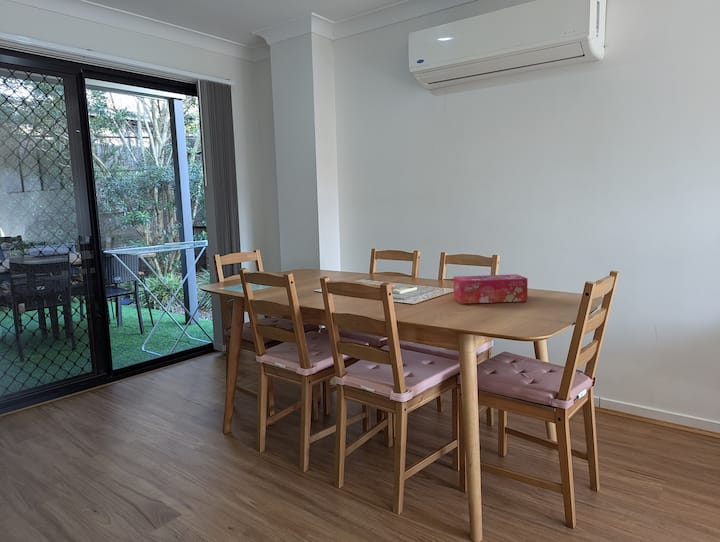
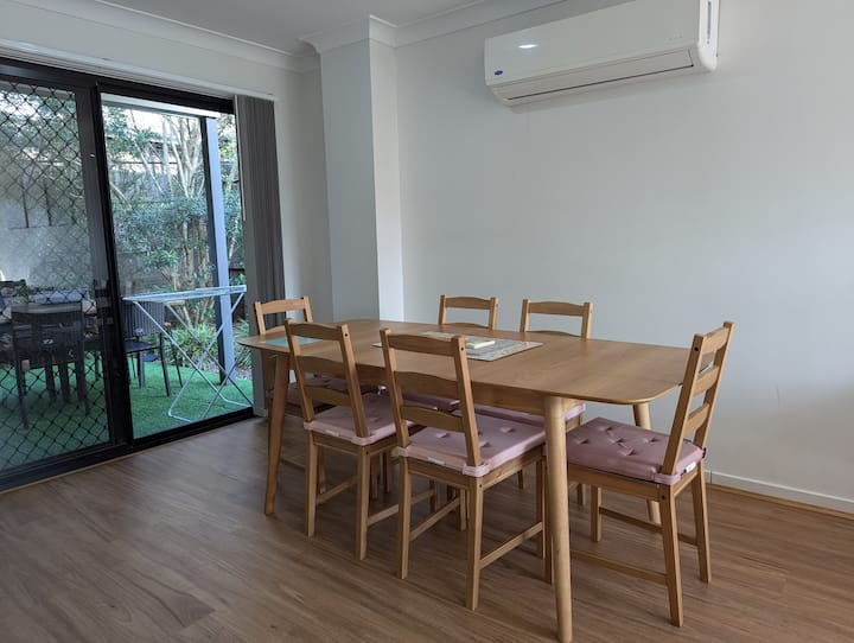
- tissue box [453,273,528,305]
